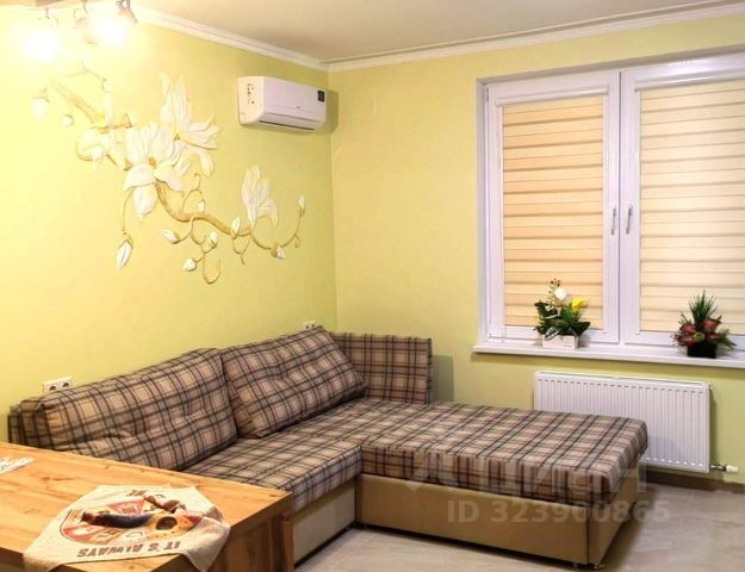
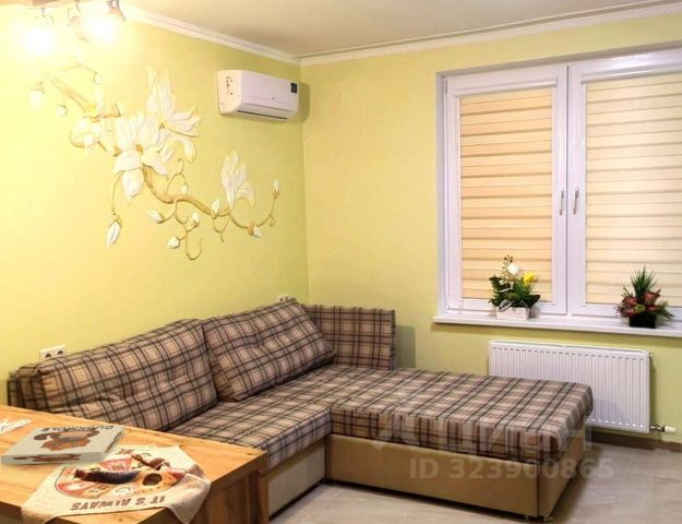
+ board game [0,424,125,466]
